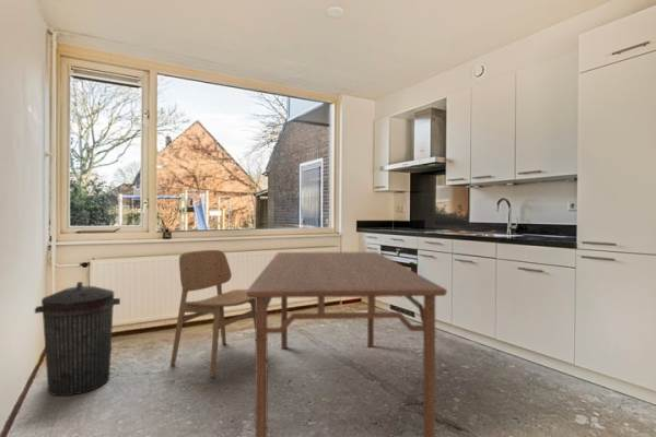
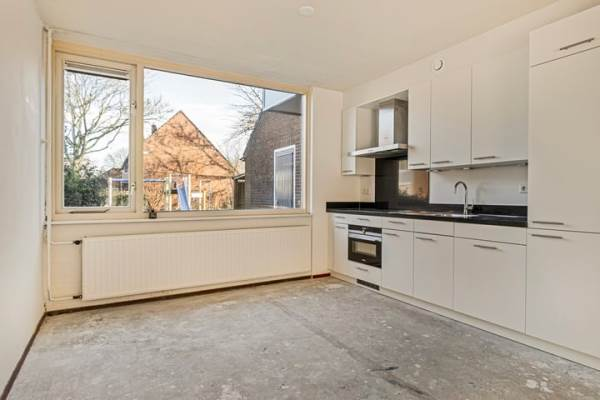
- trash can [34,281,121,397]
- dining table [246,251,448,437]
- dining chair [169,249,256,378]
